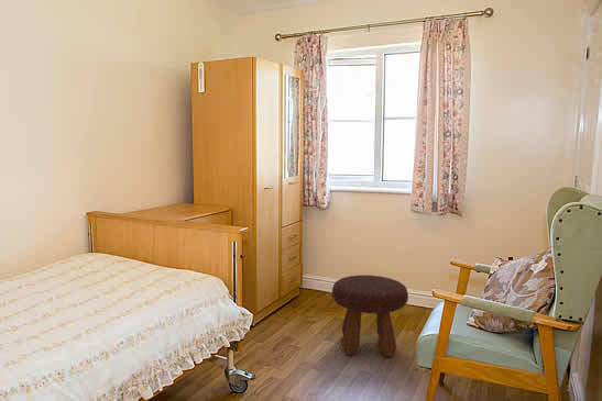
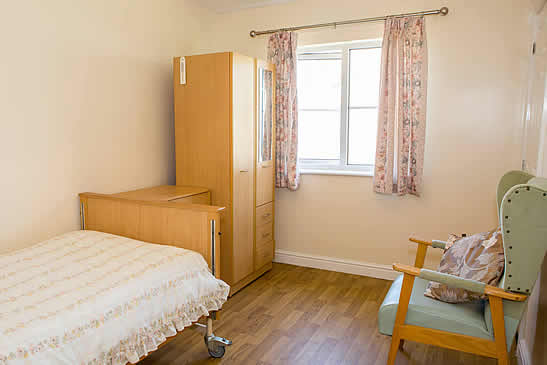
- footstool [331,274,409,358]
